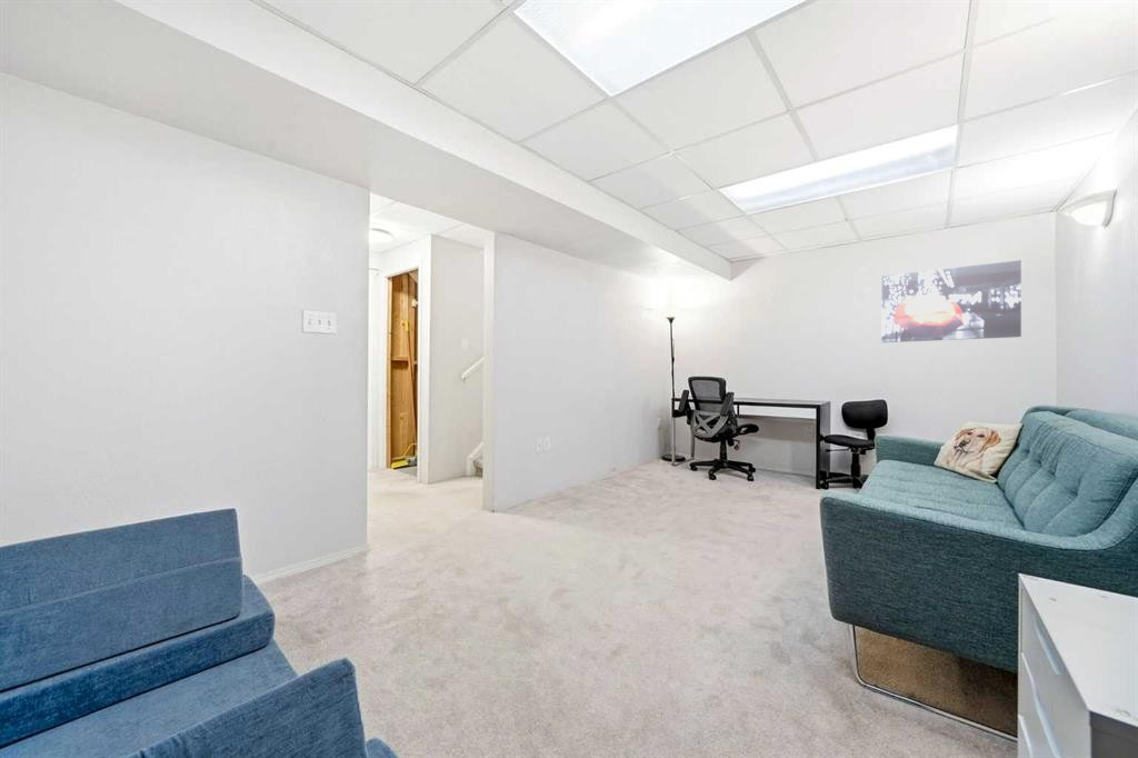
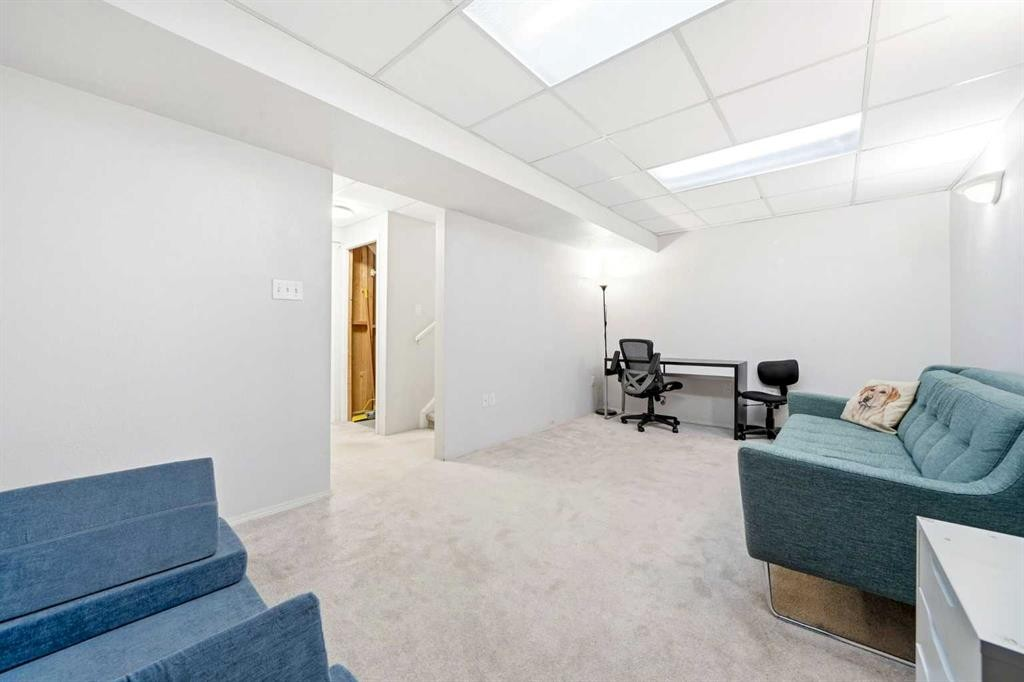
- wall art [881,259,1022,343]
